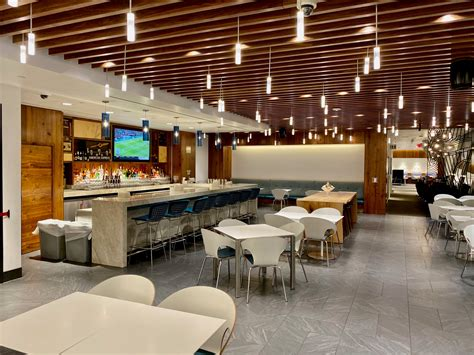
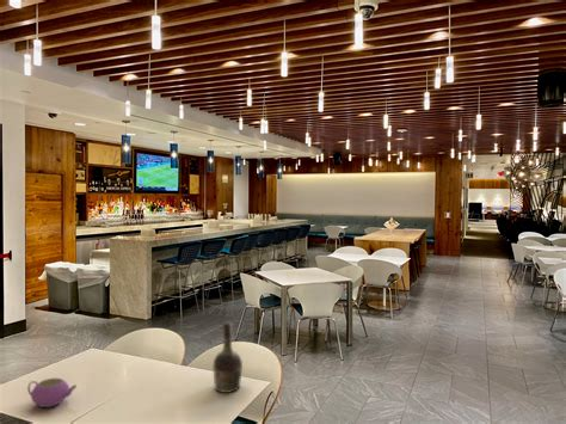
+ cognac bottle [211,321,244,394]
+ teapot [26,377,78,408]
